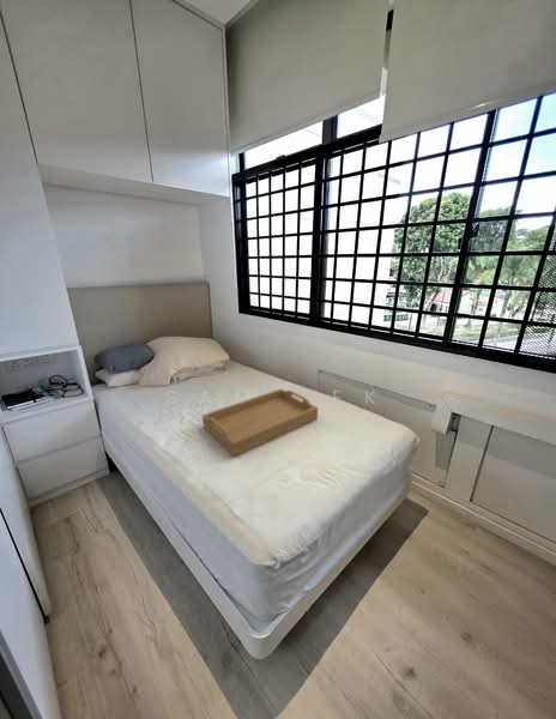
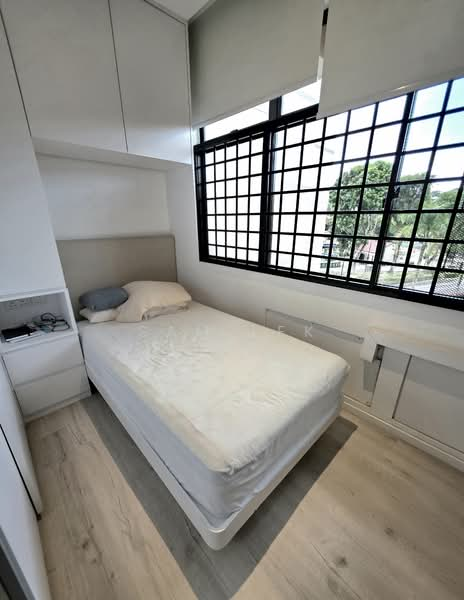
- serving tray [201,387,319,458]
